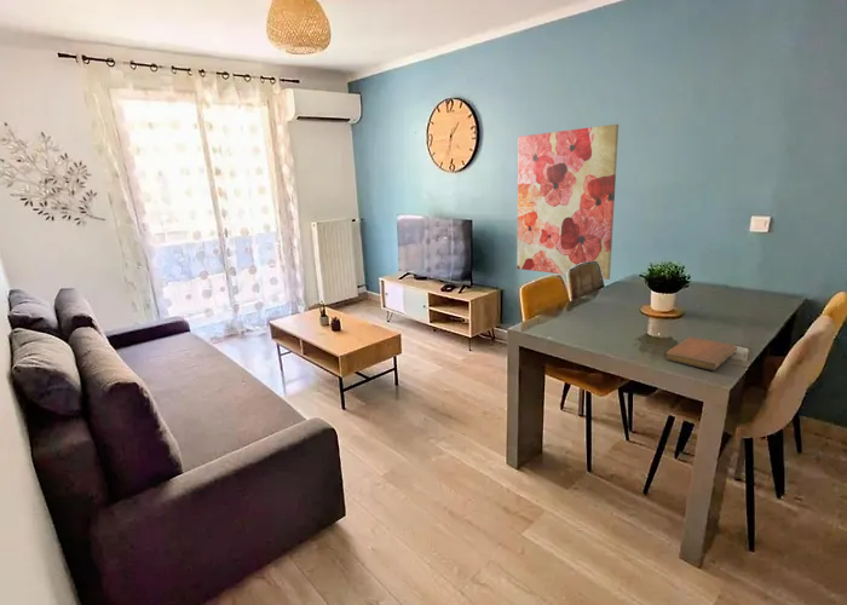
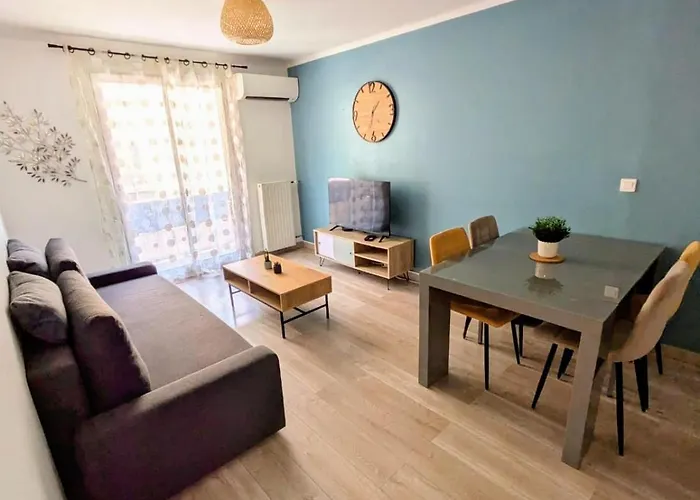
- notebook [664,336,738,371]
- wall art [515,123,620,281]
